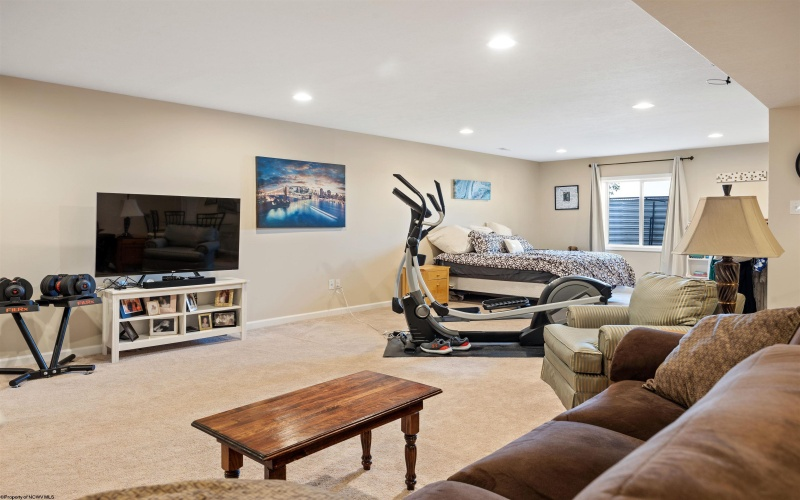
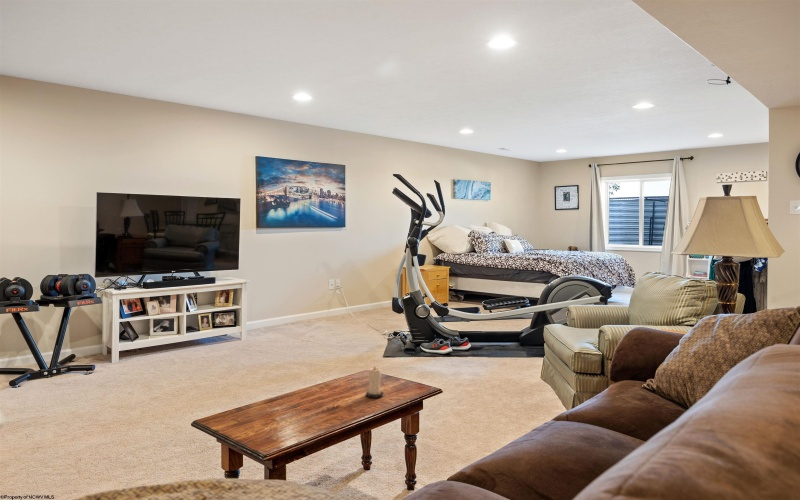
+ candle [365,366,384,399]
